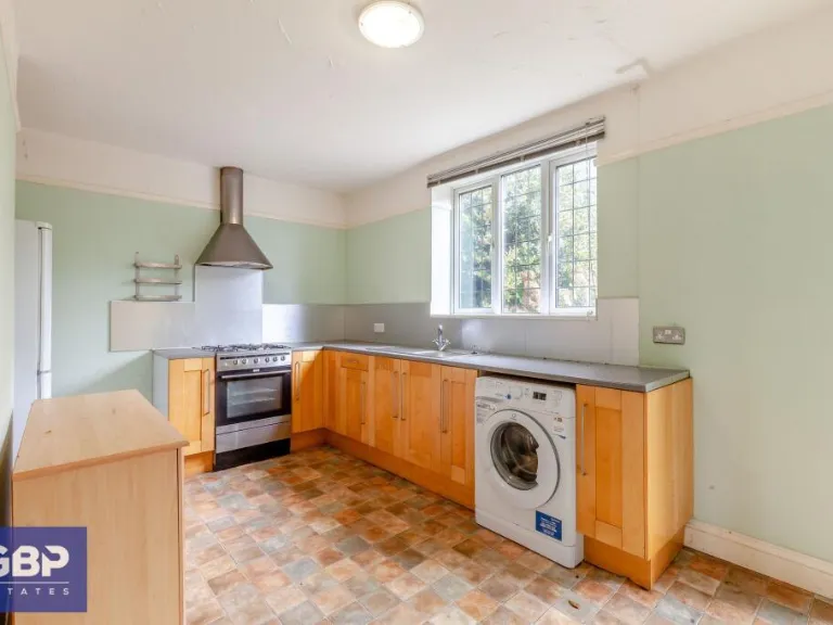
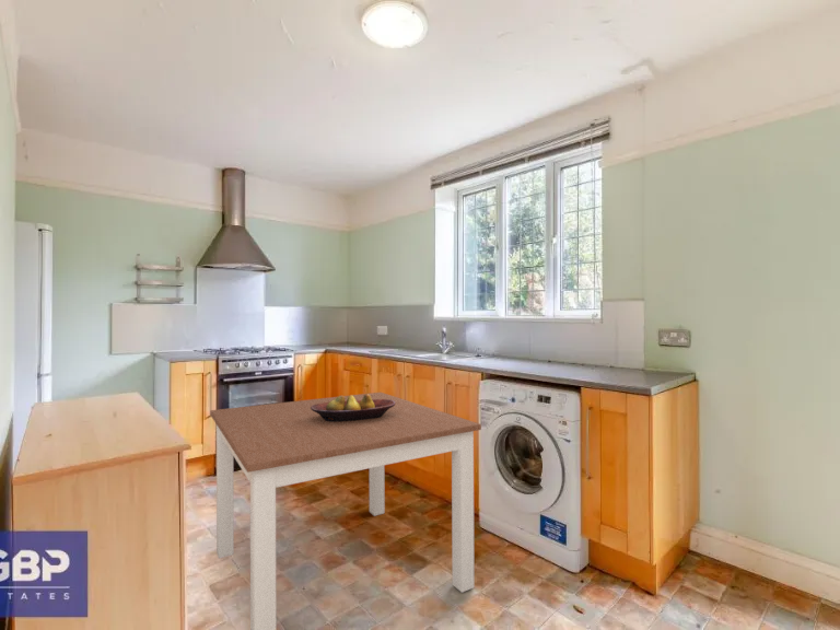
+ dining table [209,392,482,630]
+ fruit bowl [311,393,396,422]
